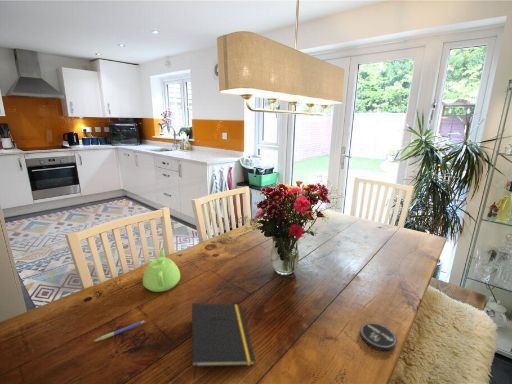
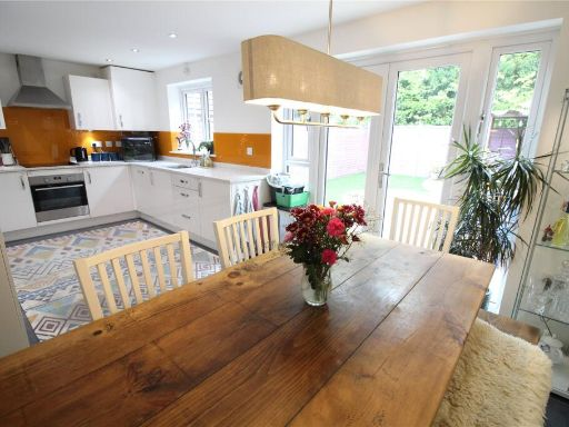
- pen [94,320,145,342]
- coaster [359,321,397,352]
- teapot [142,246,181,293]
- notepad [191,302,256,380]
